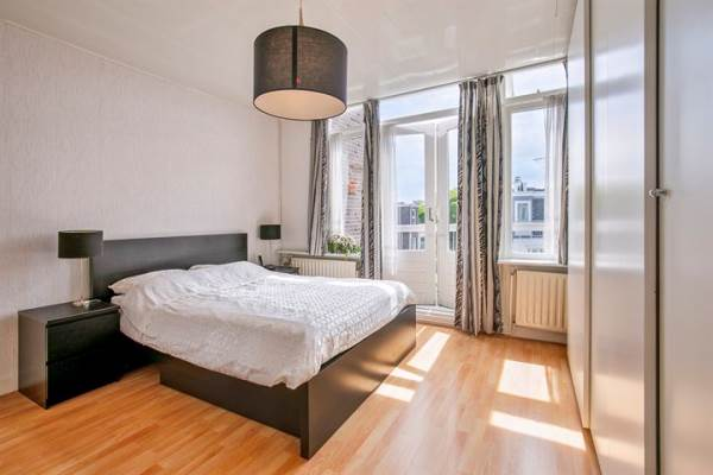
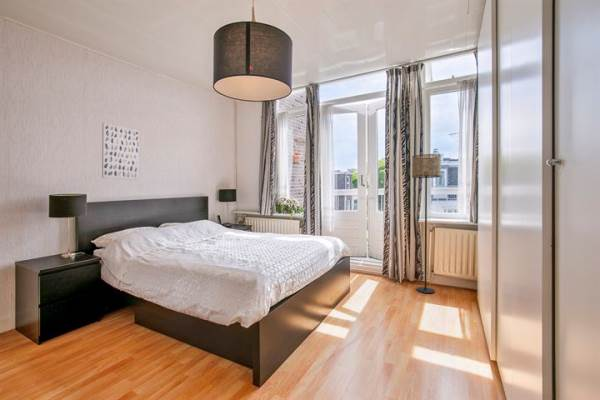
+ wall art [101,122,141,181]
+ floor lamp [411,153,442,294]
